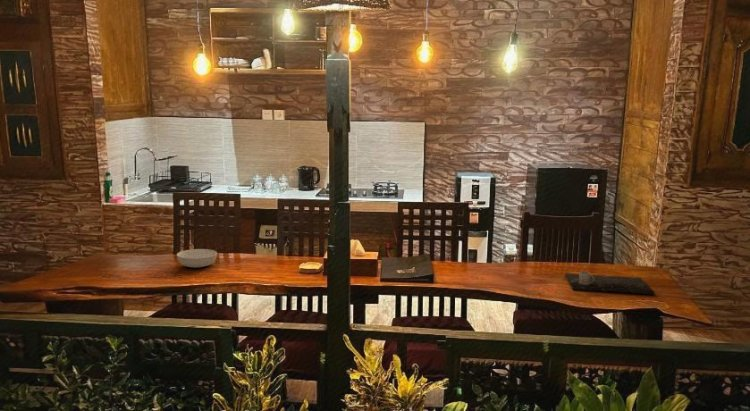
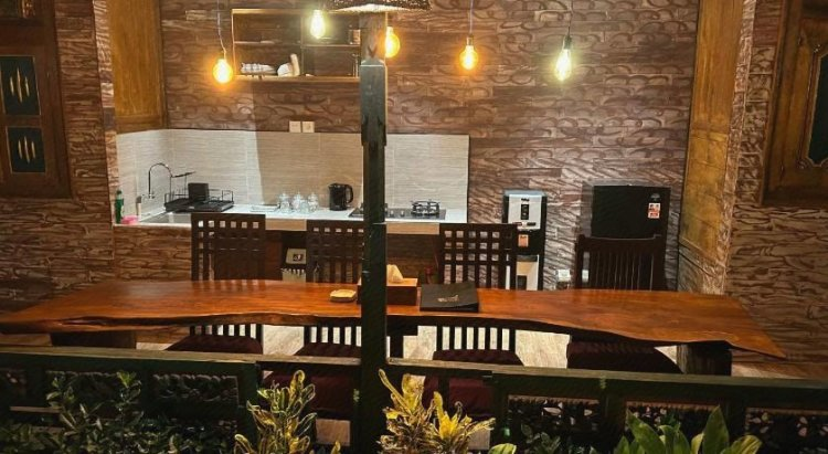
- serving bowl [176,248,218,269]
- place mat [564,270,656,296]
